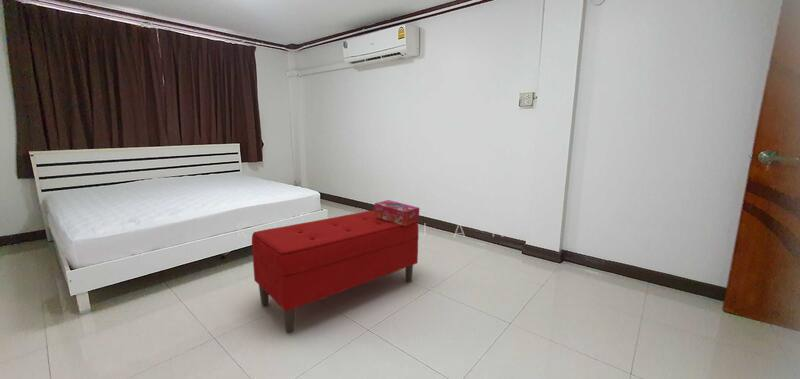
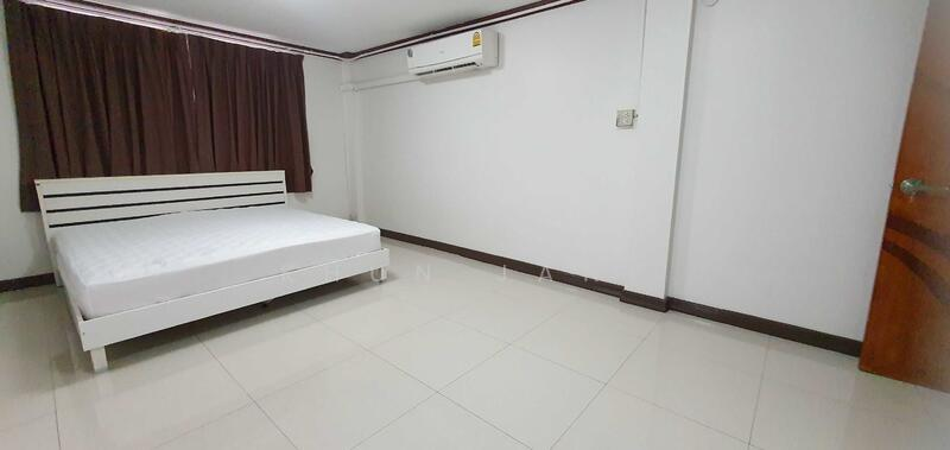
- bench [251,209,420,334]
- tissue box [373,199,420,226]
